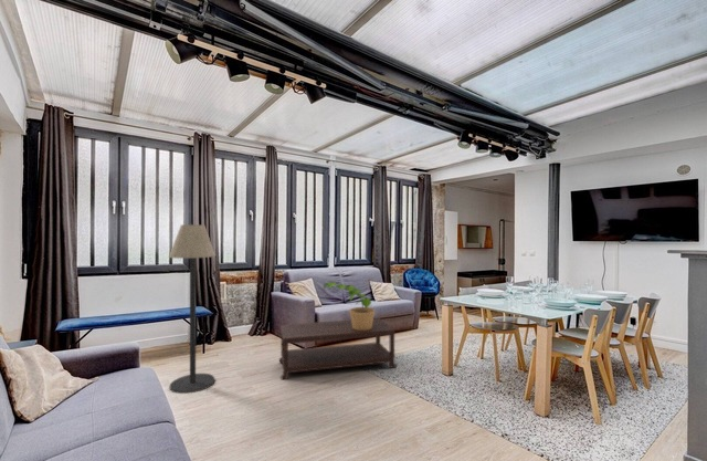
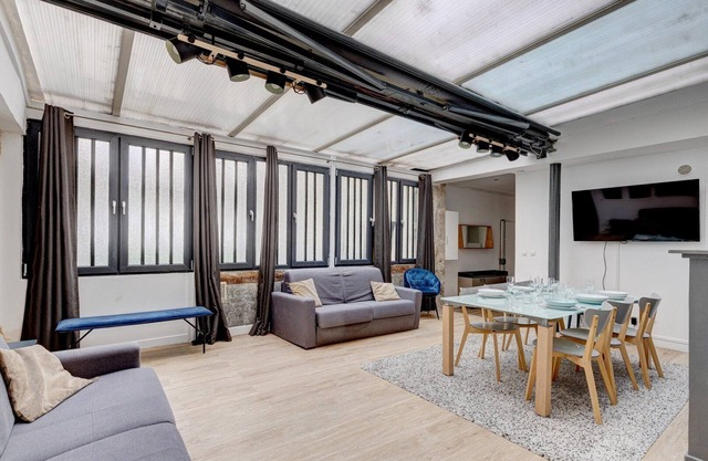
- coffee table [278,317,398,380]
- potted plant [323,281,376,331]
- floor lamp [168,223,217,395]
